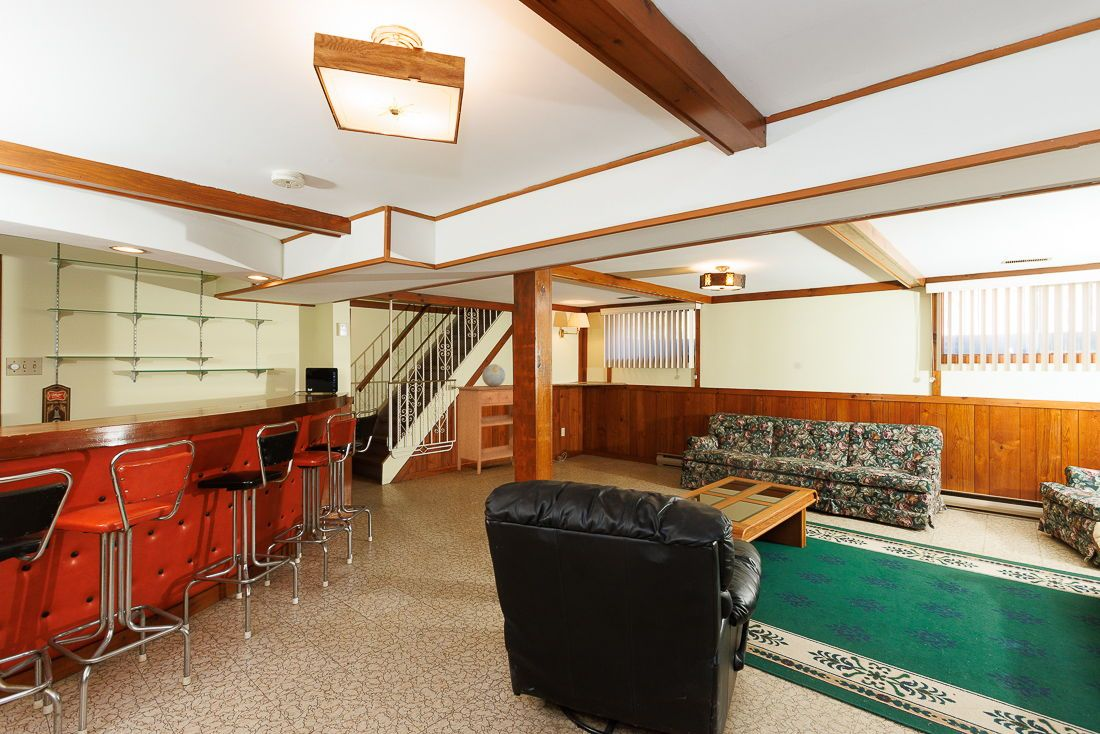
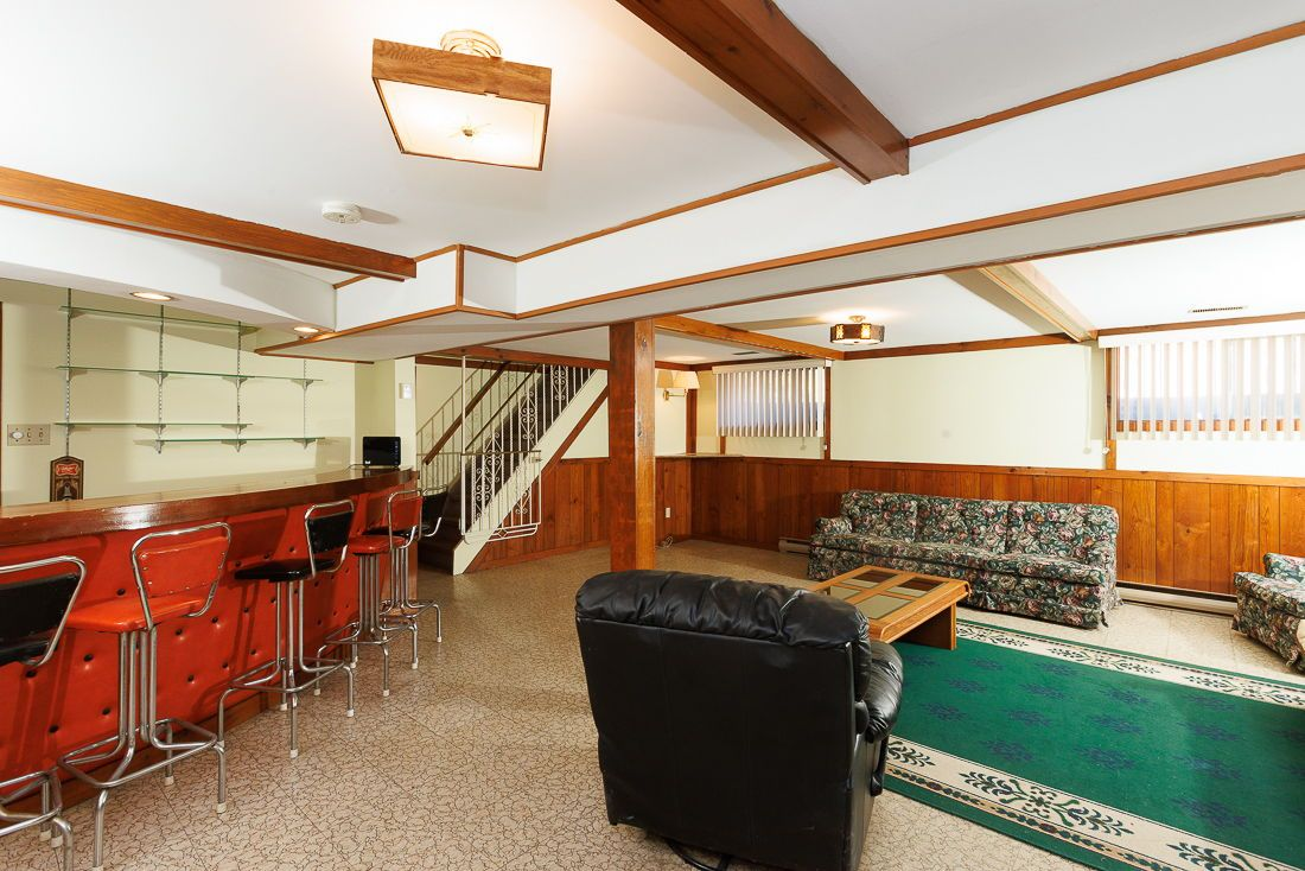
- console table [456,384,514,475]
- decorative globe [481,363,506,387]
